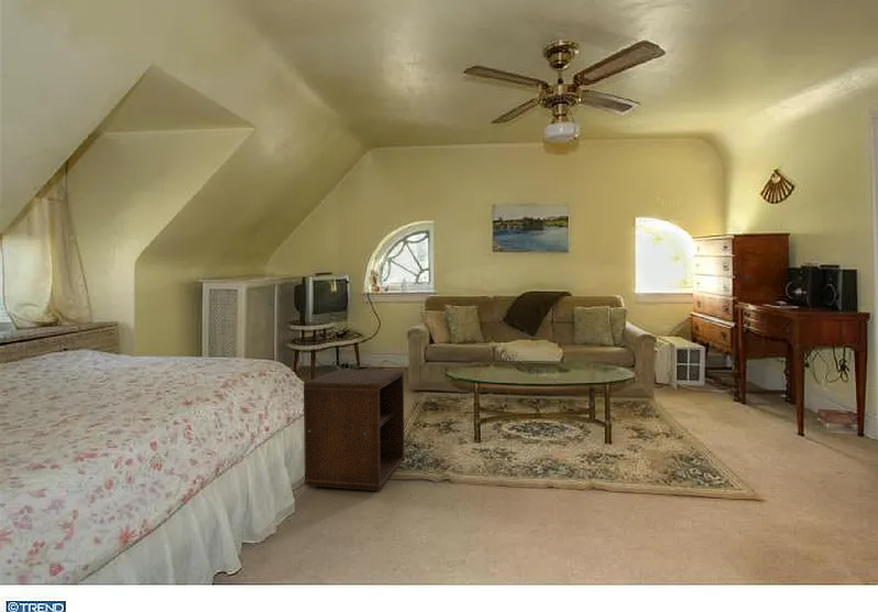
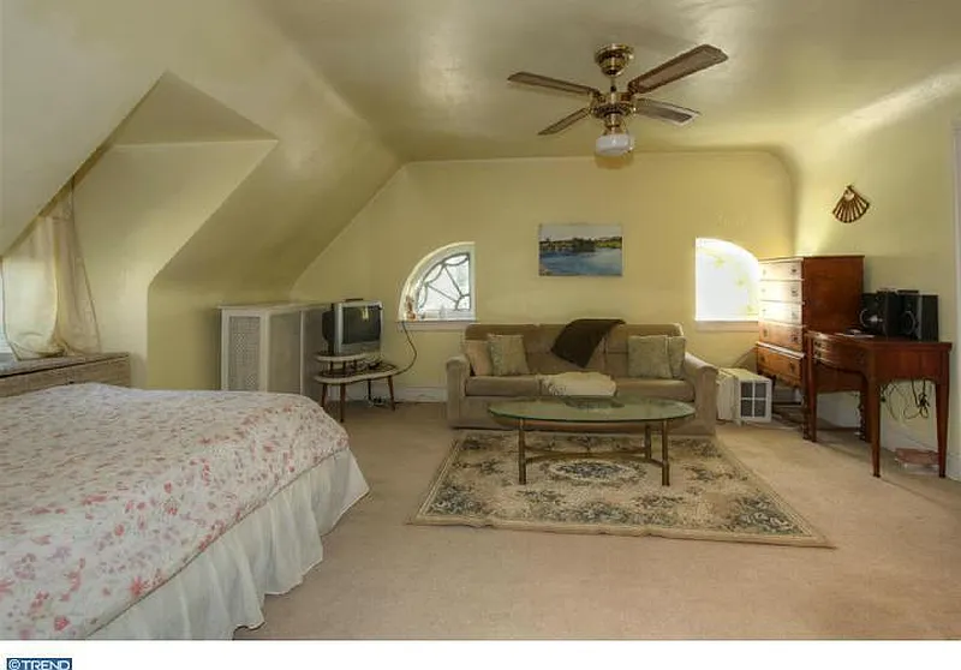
- nightstand [303,369,405,491]
